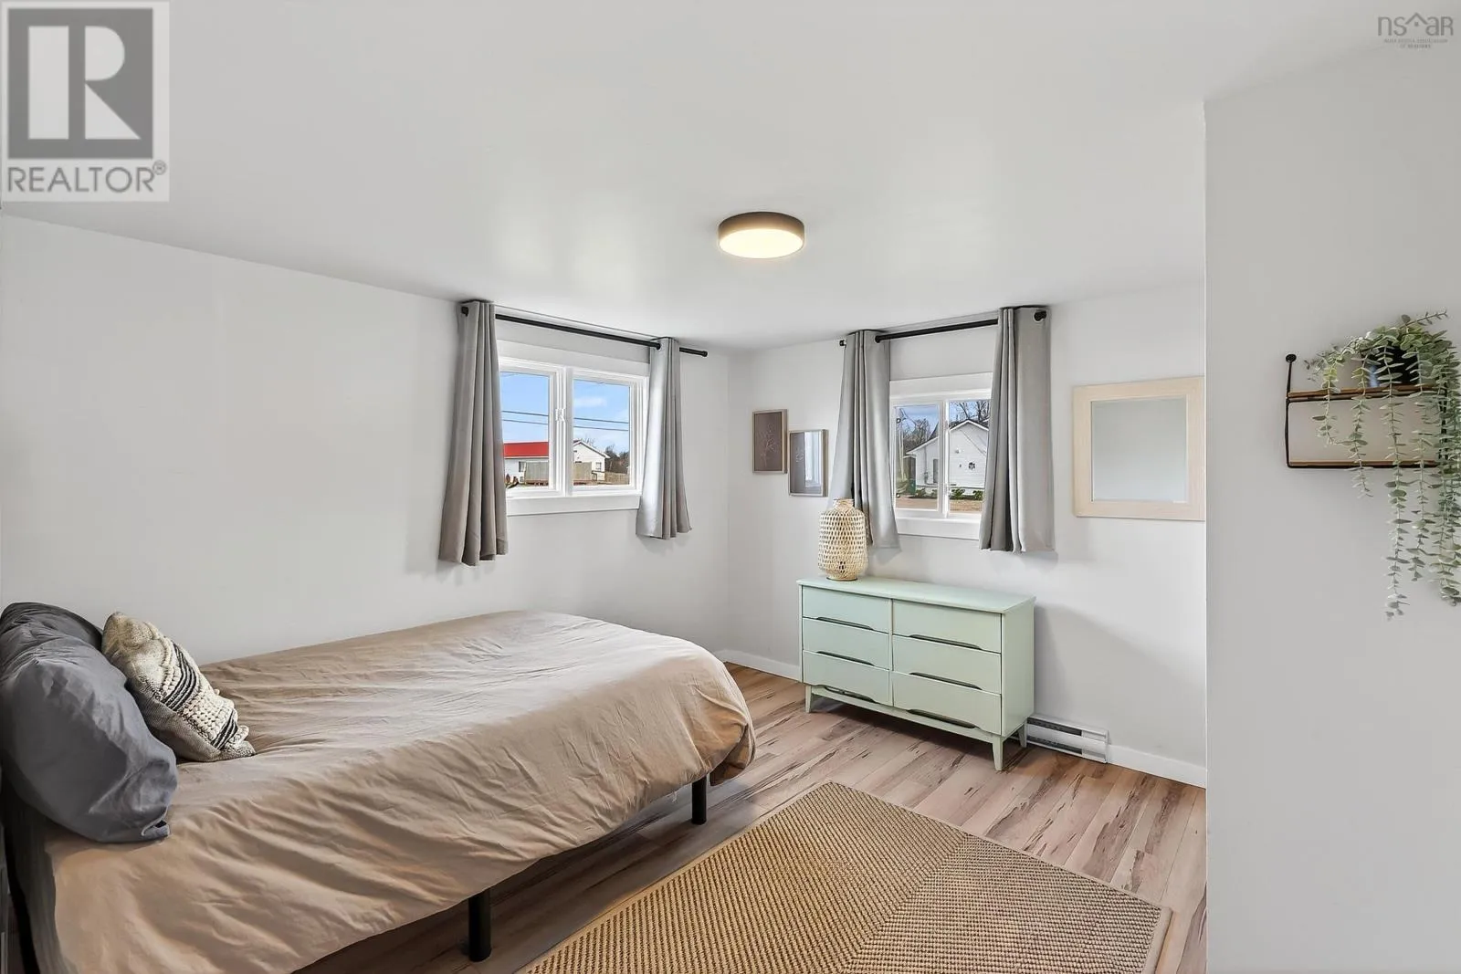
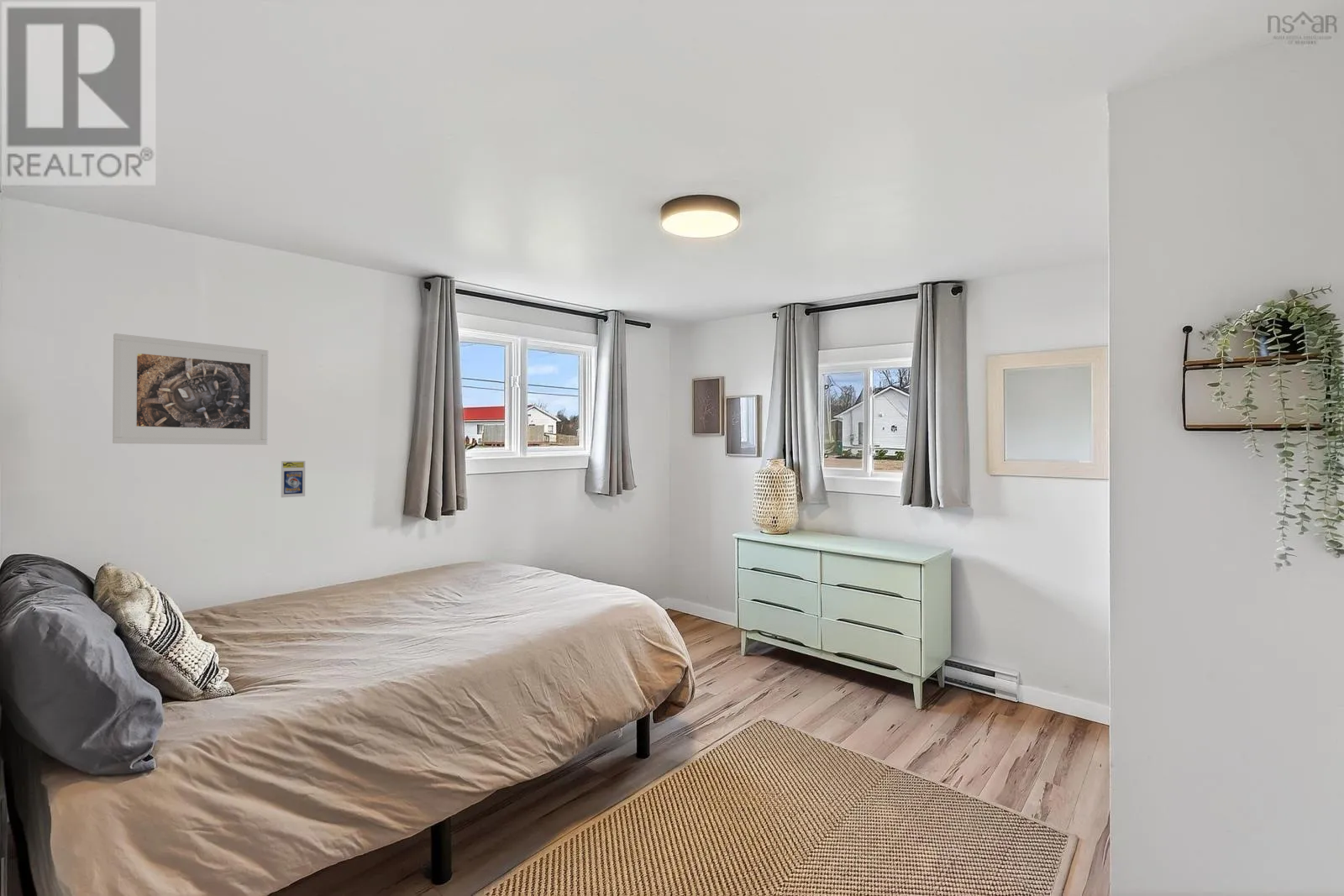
+ trading card display case [281,460,306,498]
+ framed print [112,333,269,446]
